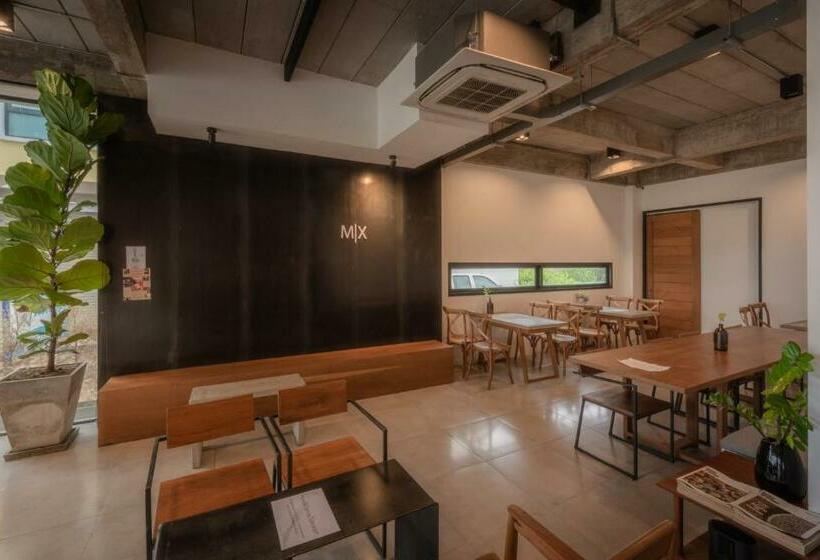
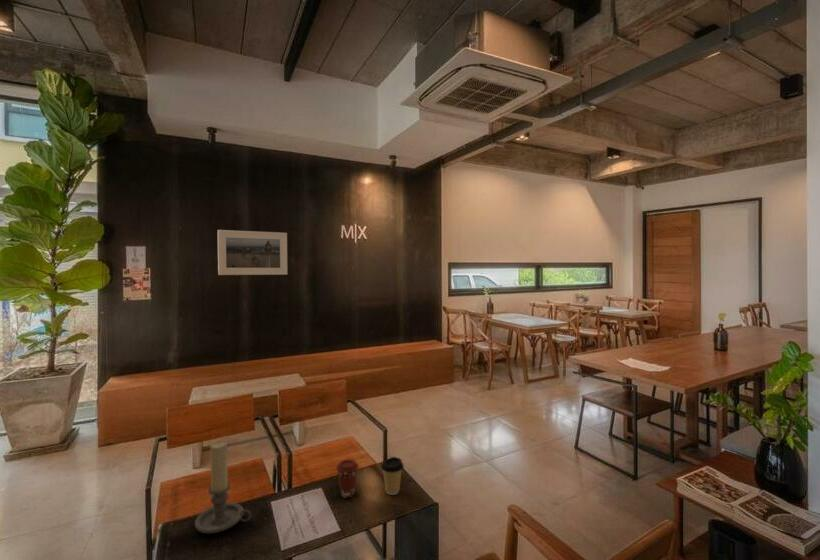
+ coffee cup [380,456,405,496]
+ candle holder [194,440,252,534]
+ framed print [217,229,288,276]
+ coffee cup [335,459,359,499]
